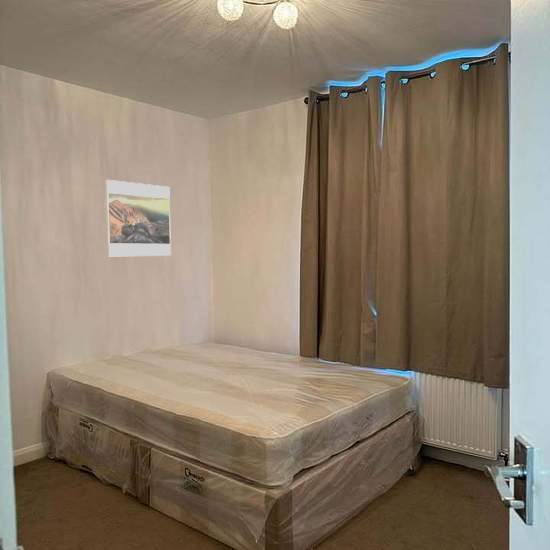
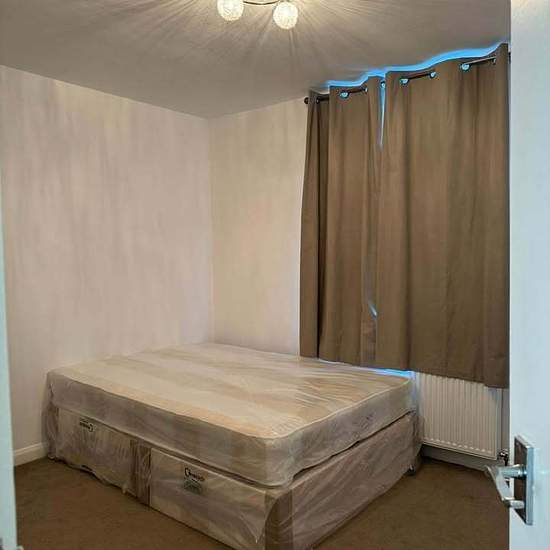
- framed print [104,179,172,257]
